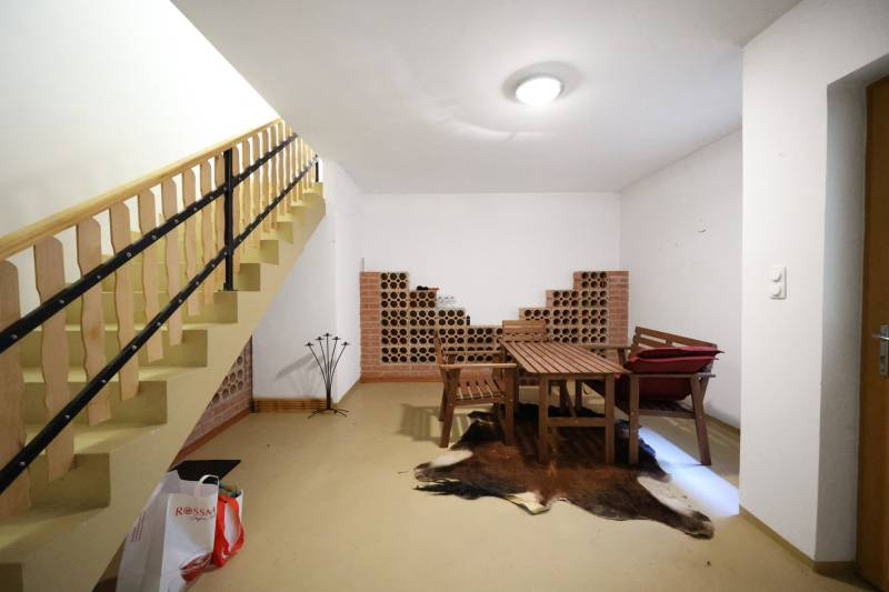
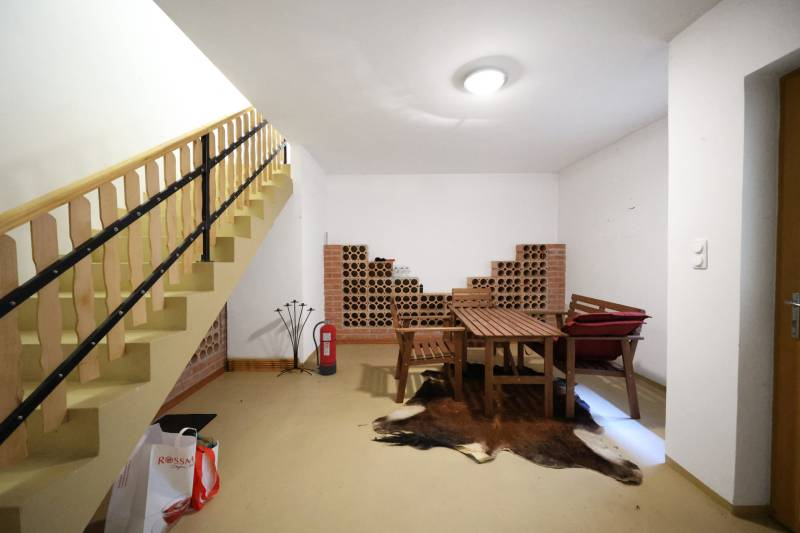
+ fire extinguisher [312,317,339,376]
